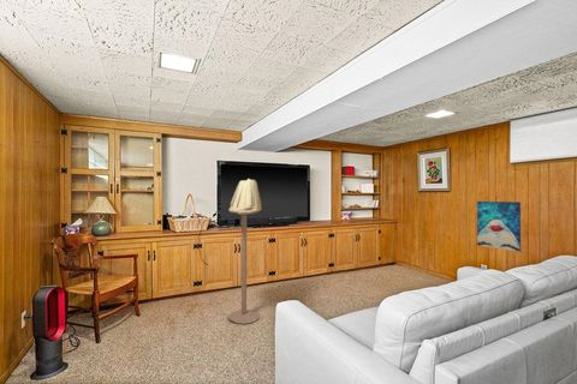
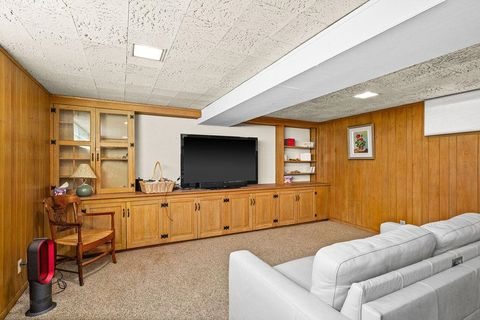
- wall art [476,200,522,253]
- floor lamp [226,178,263,325]
